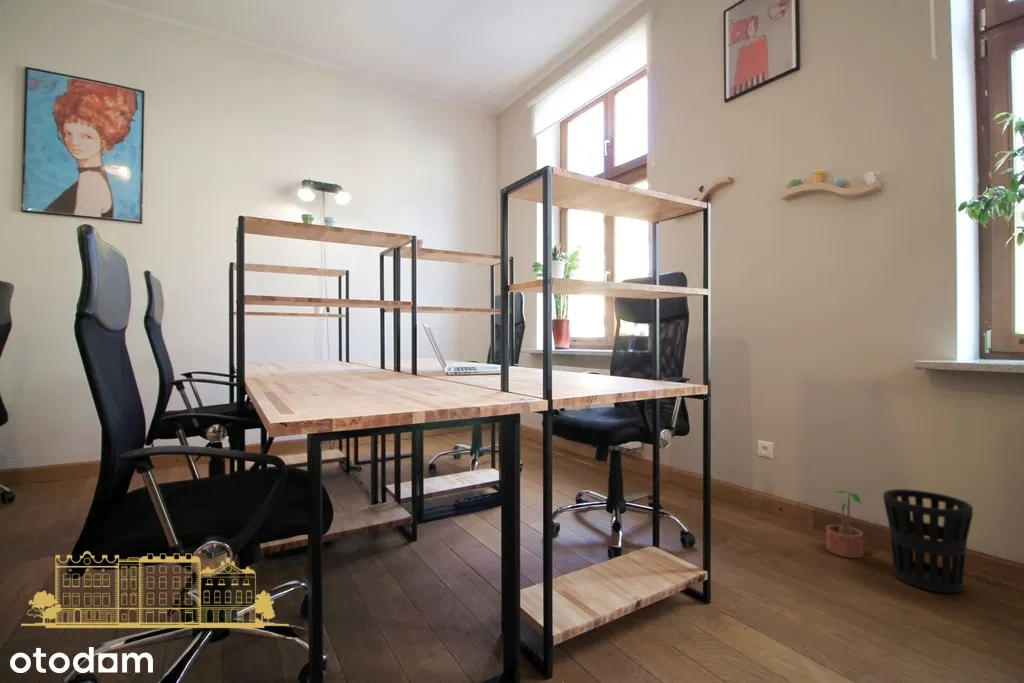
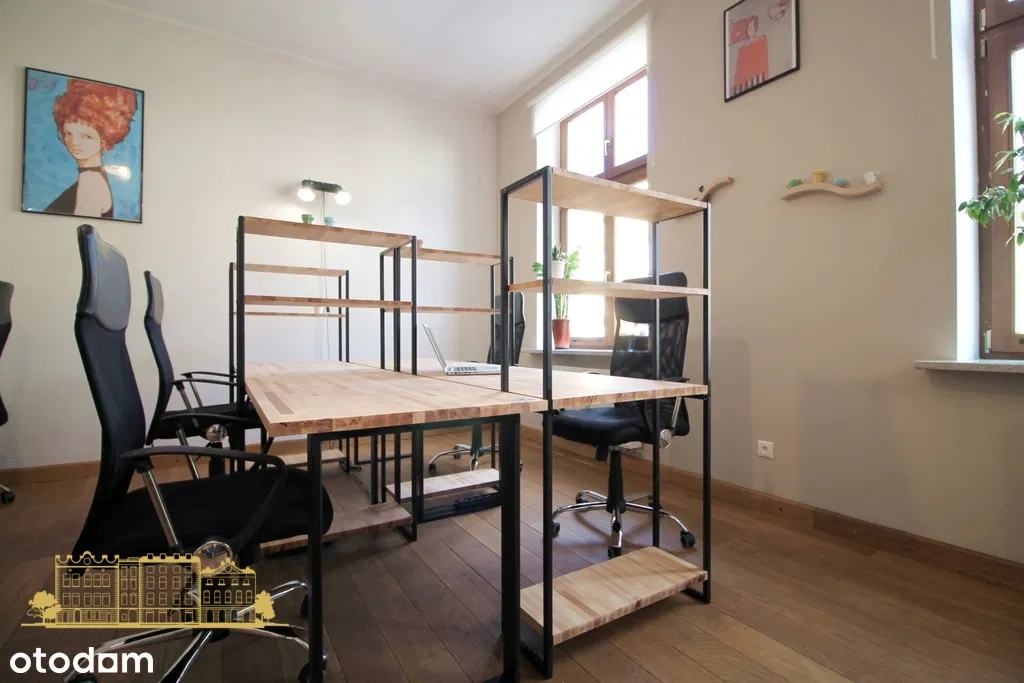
- wastebasket [882,488,974,594]
- potted plant [825,489,864,559]
